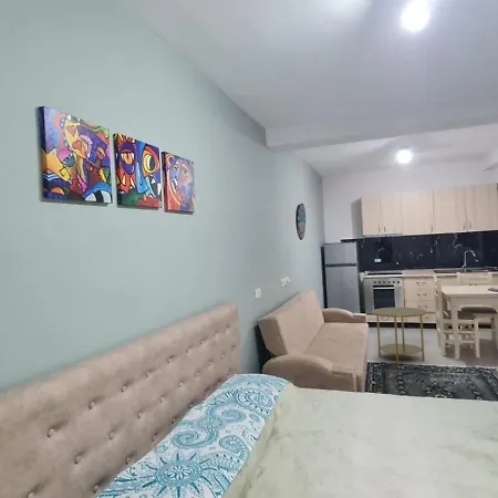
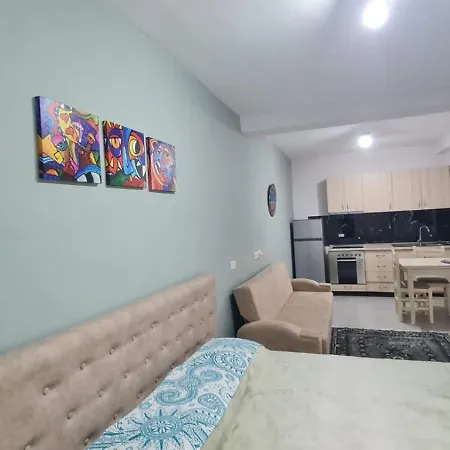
- side table [371,307,427,366]
